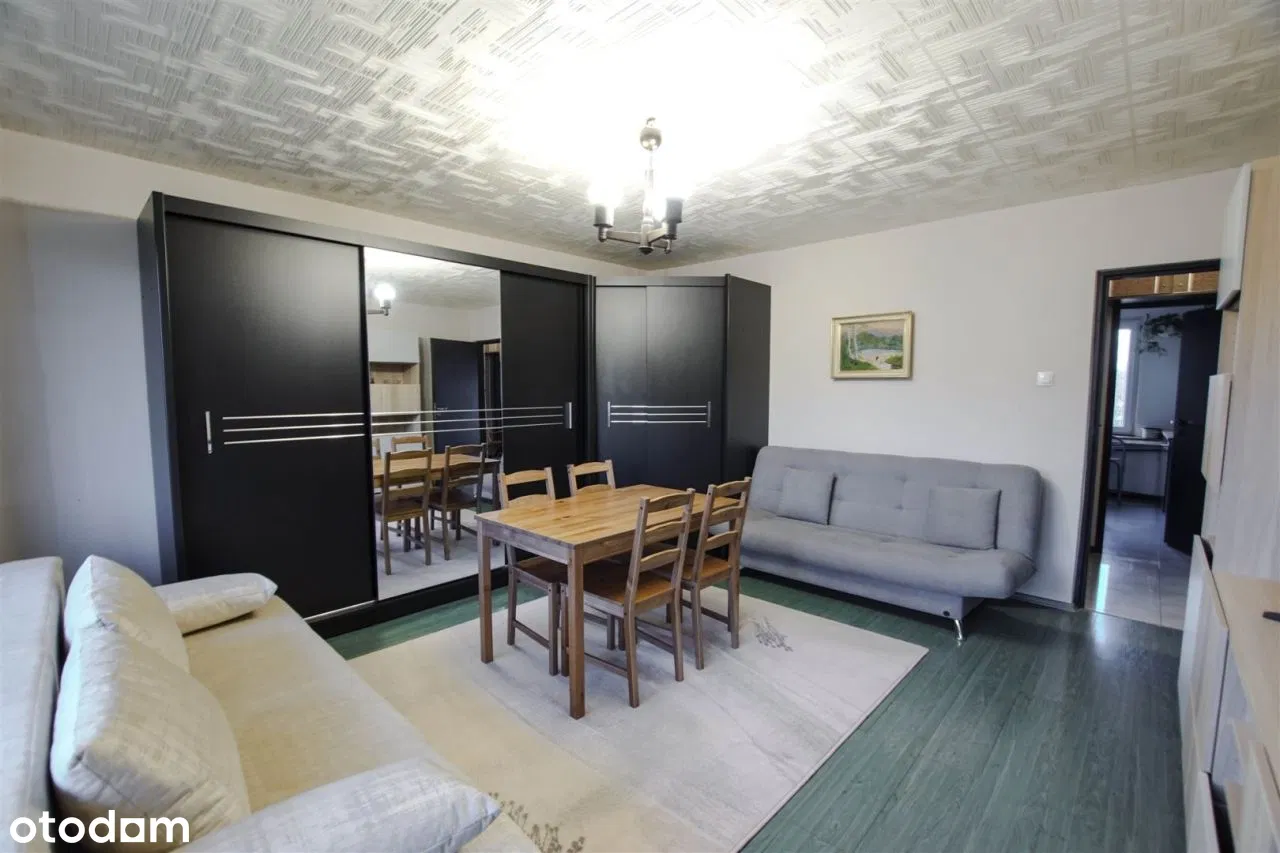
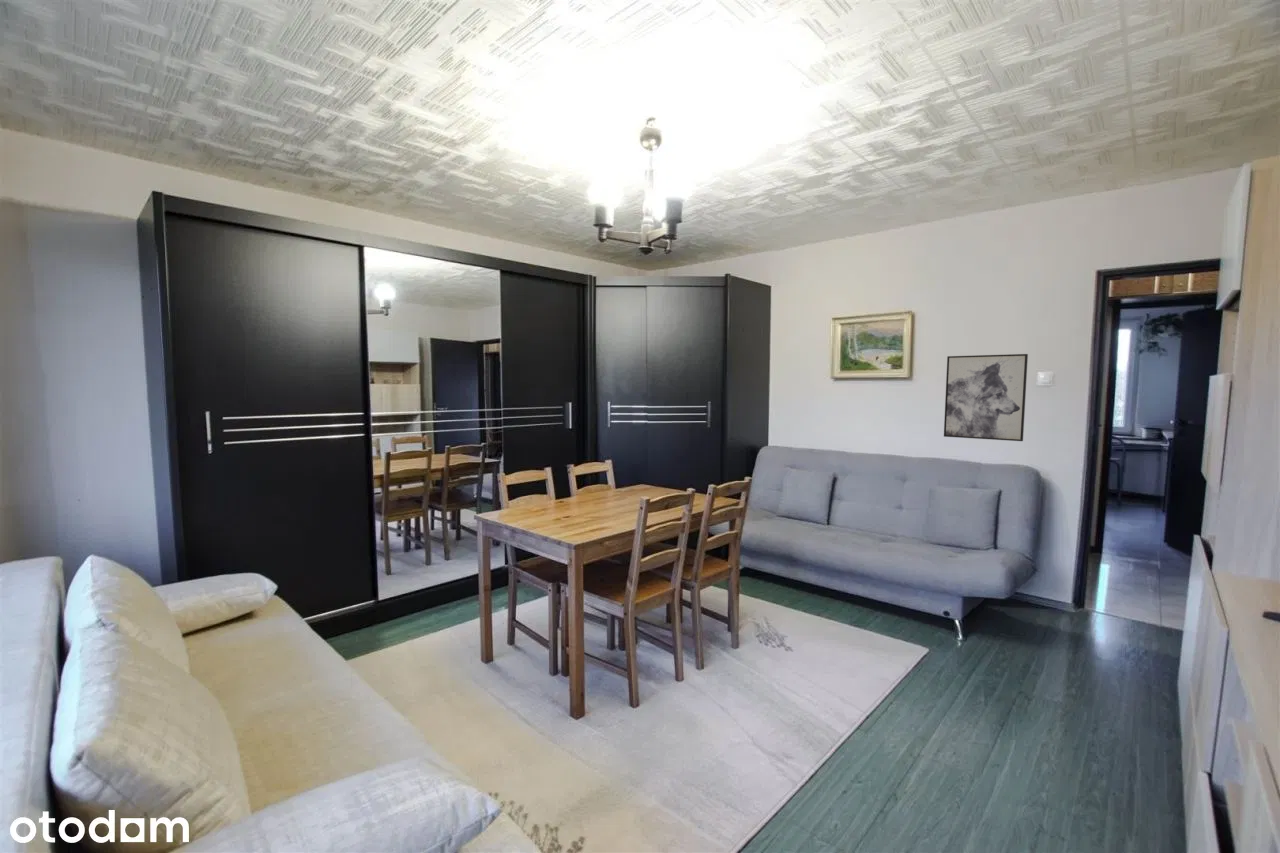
+ wall art [943,353,1029,442]
